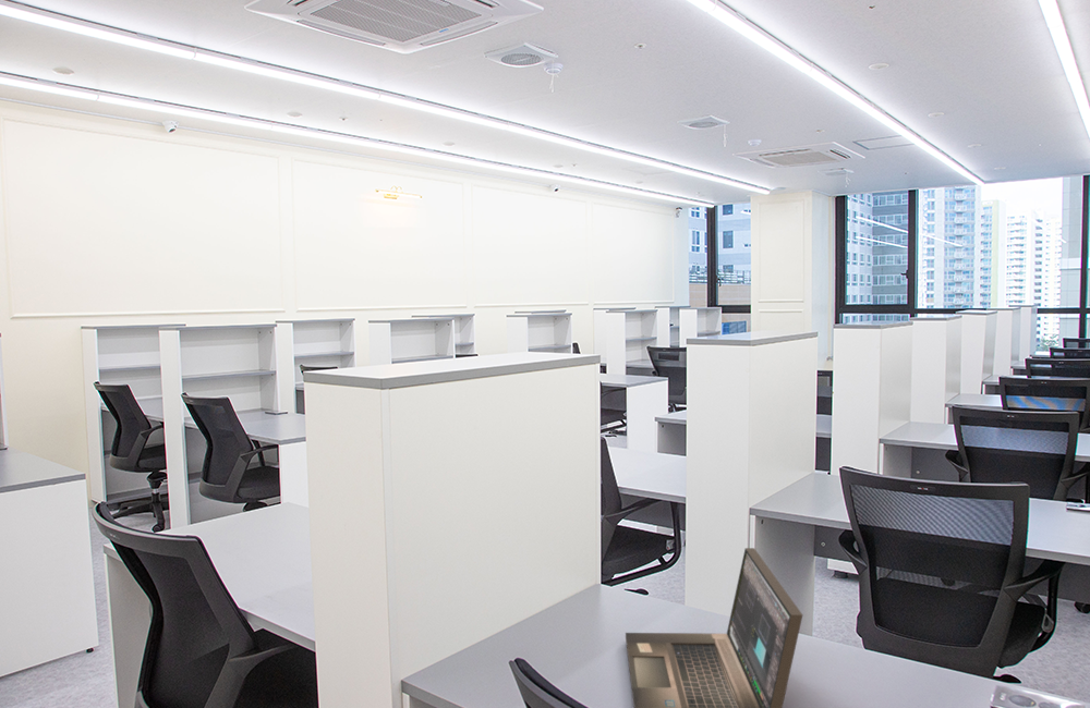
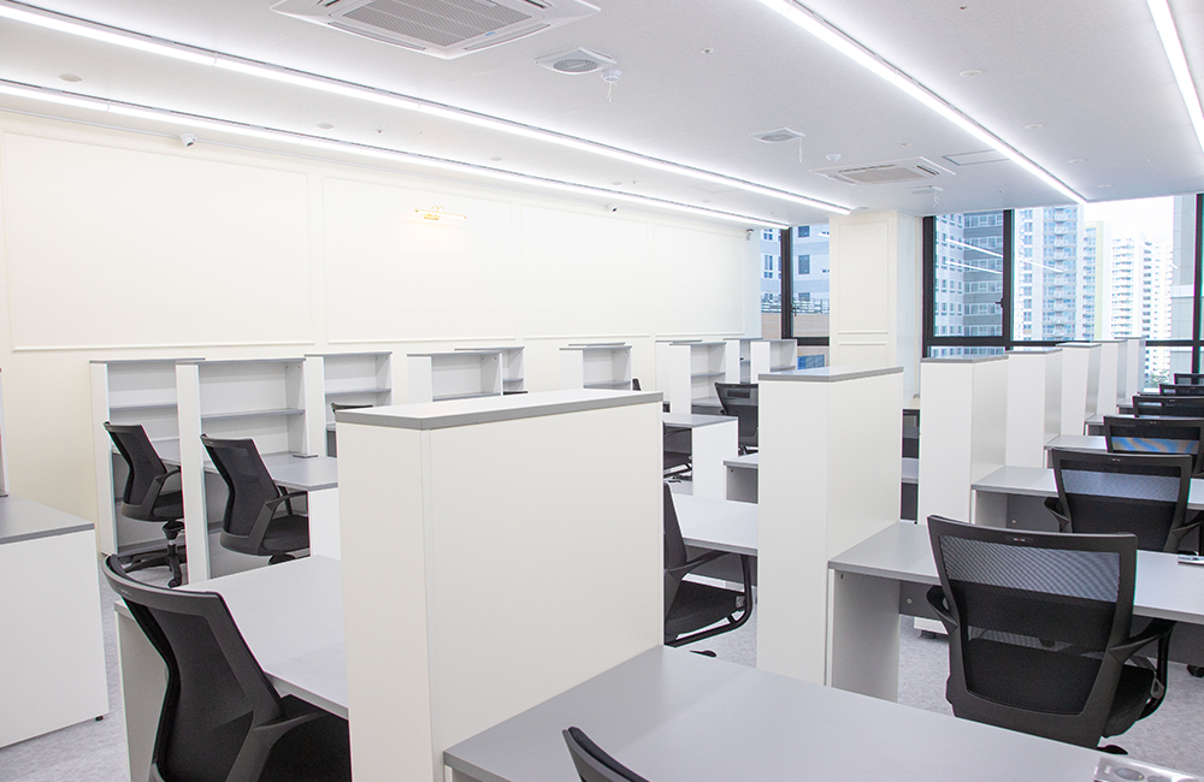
- laptop [625,547,803,708]
